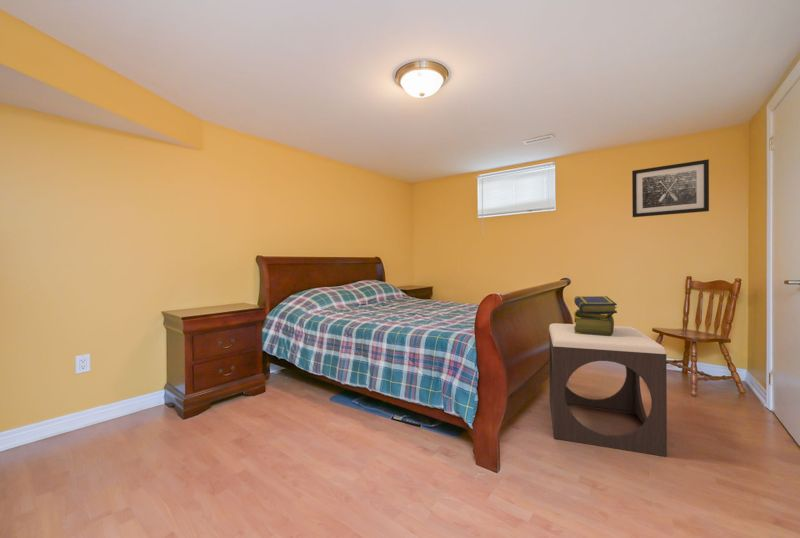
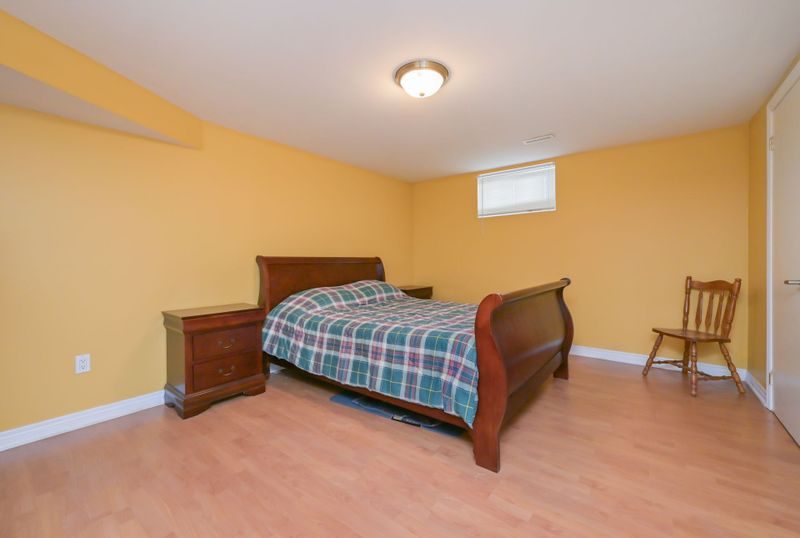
- stack of books [573,295,618,336]
- wall art [631,158,710,218]
- footstool [548,322,668,458]
